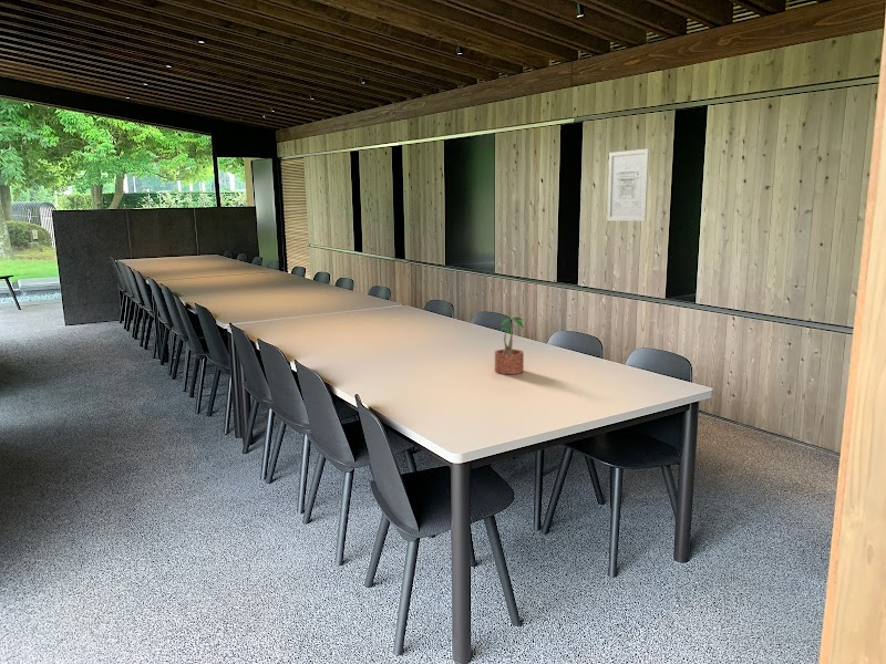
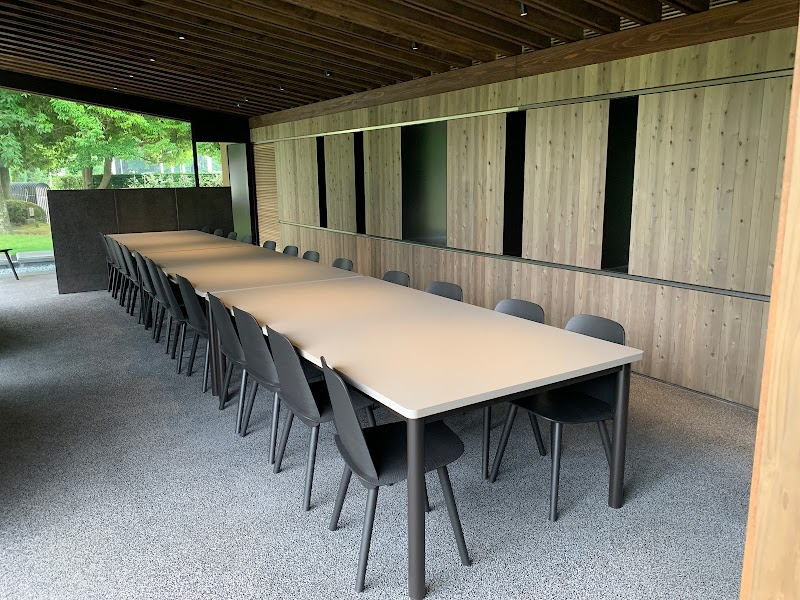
- wall art [606,147,650,222]
- potted plant [494,317,526,375]
